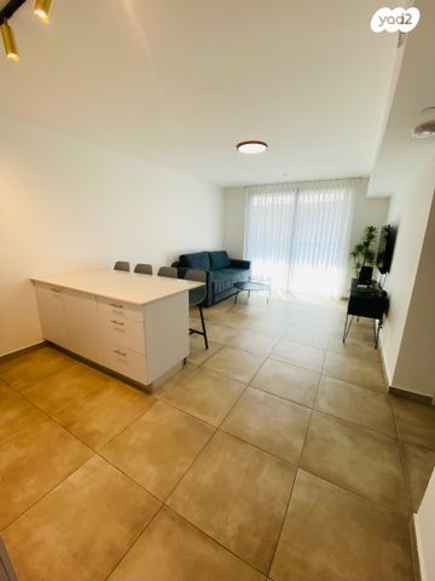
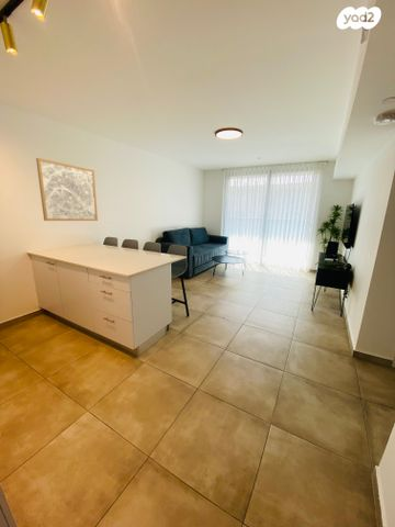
+ wall art [35,157,99,222]
